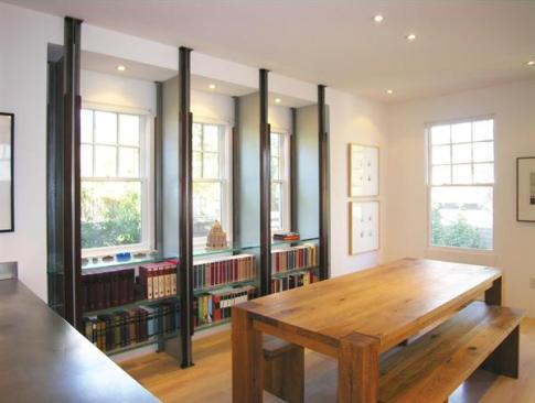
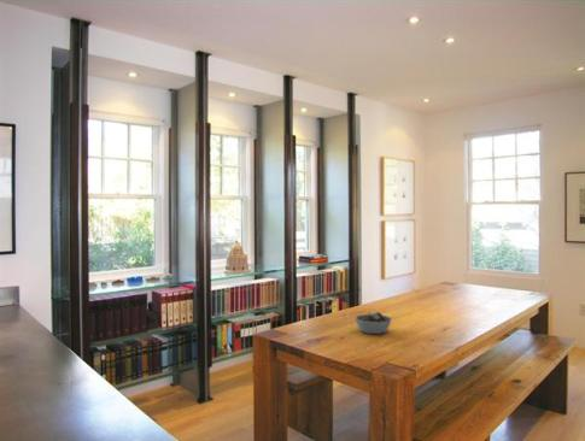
+ bowl [353,311,393,335]
